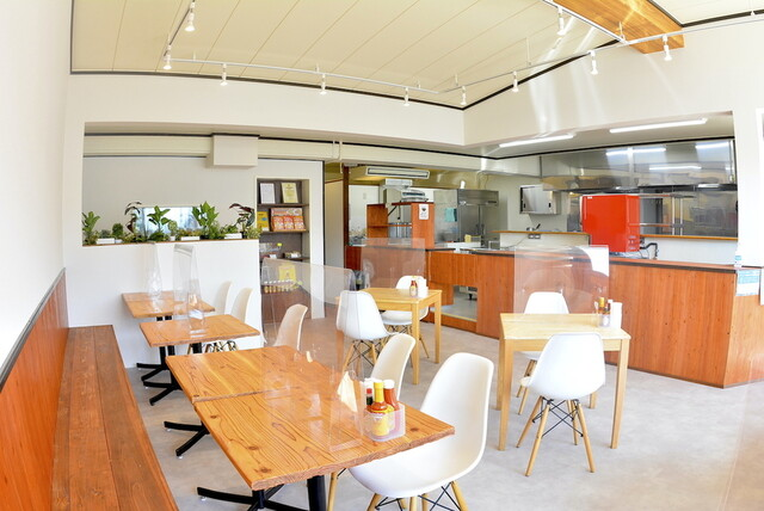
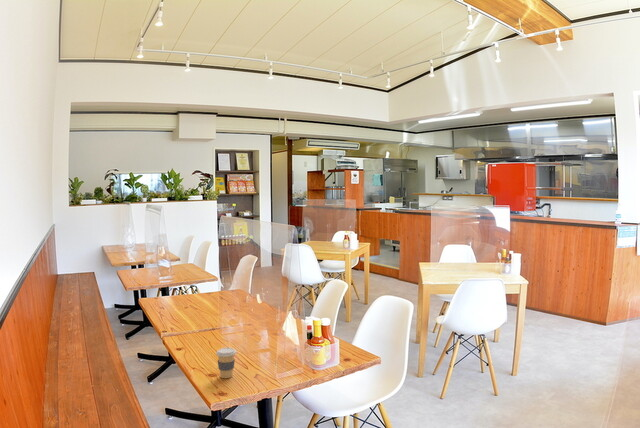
+ coffee cup [215,347,237,379]
